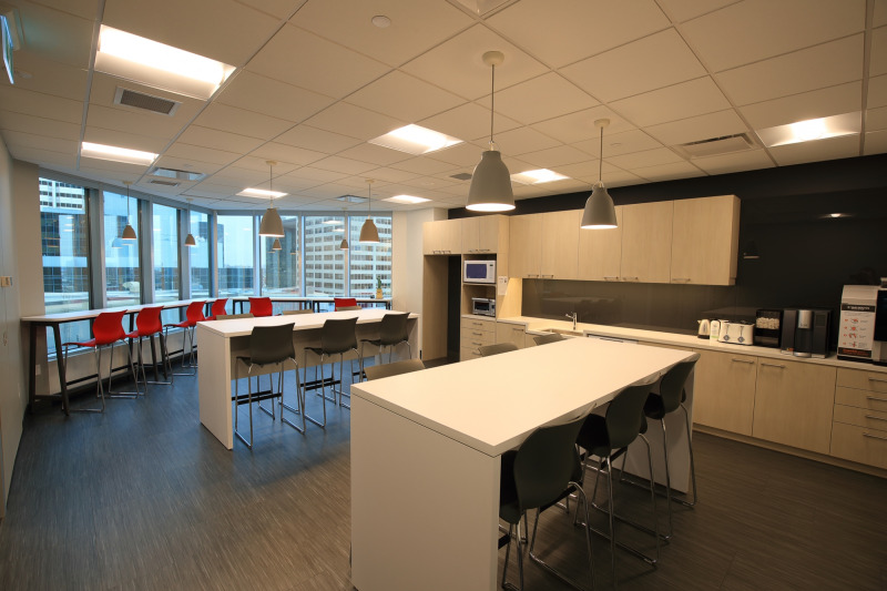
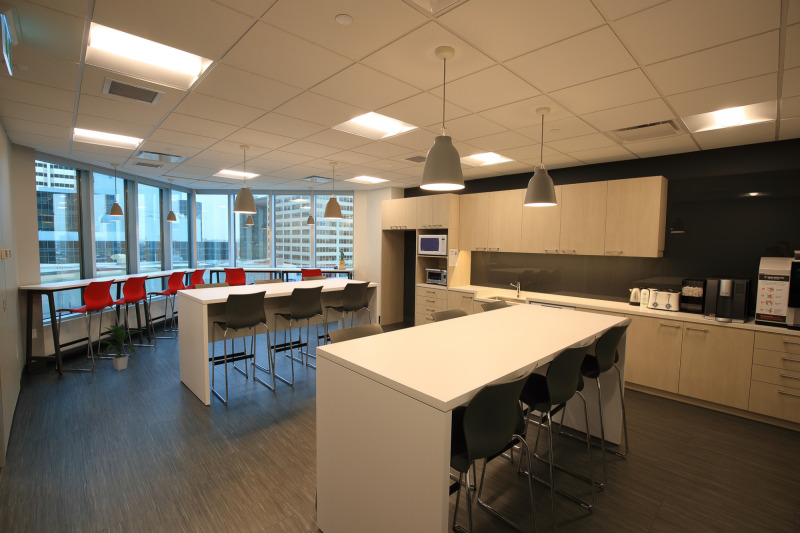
+ indoor plant [93,322,143,371]
